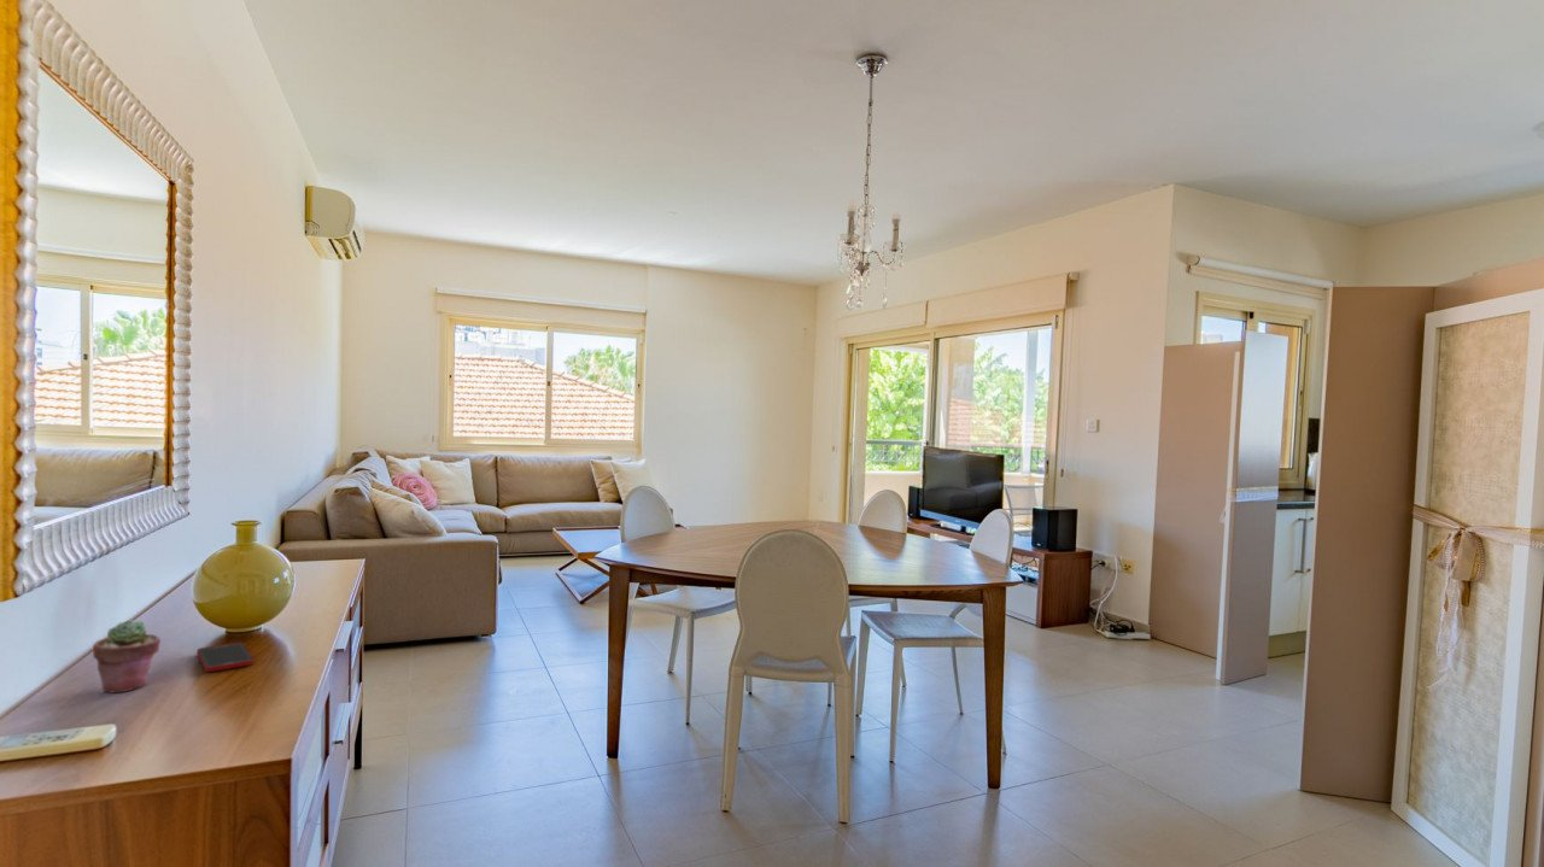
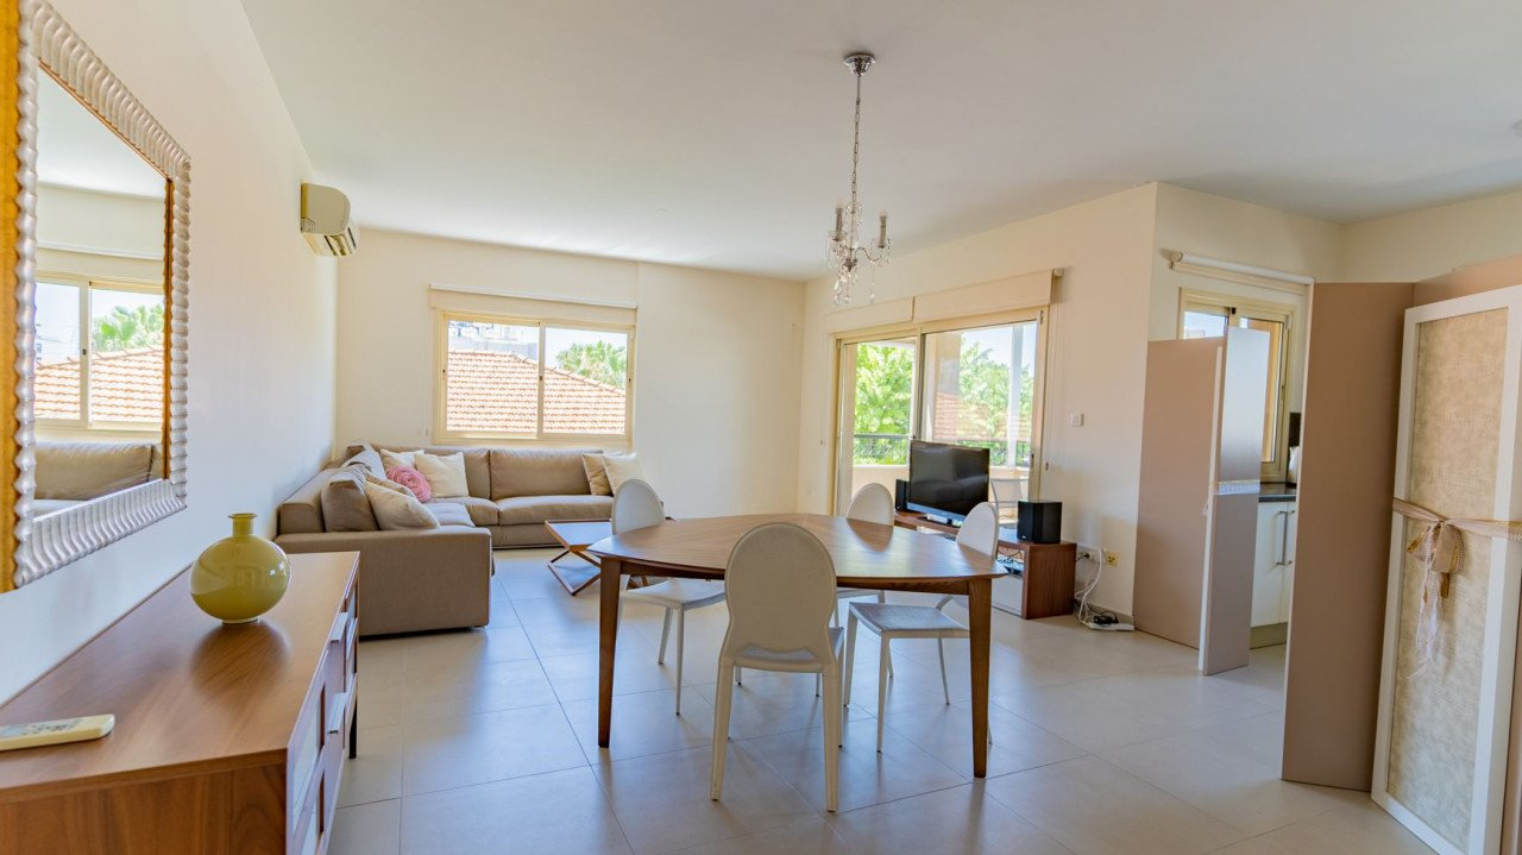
- potted succulent [92,619,162,695]
- cell phone [195,642,255,673]
